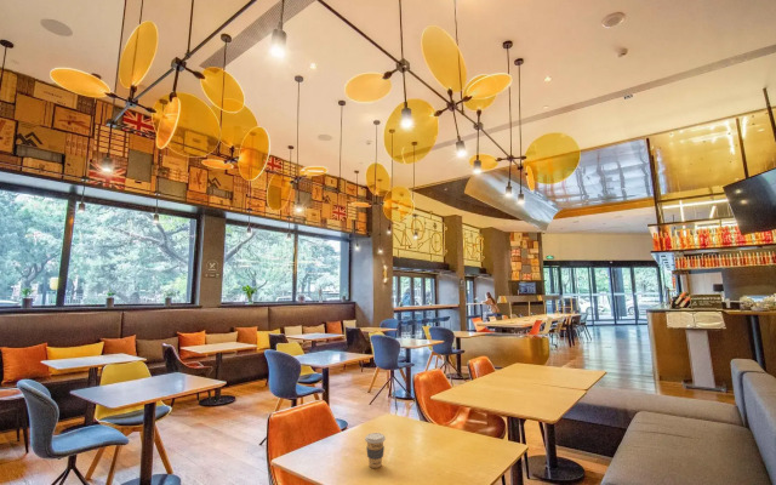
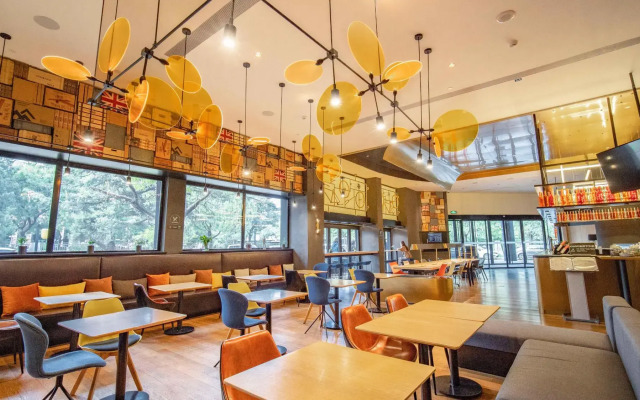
- coffee cup [364,432,387,469]
